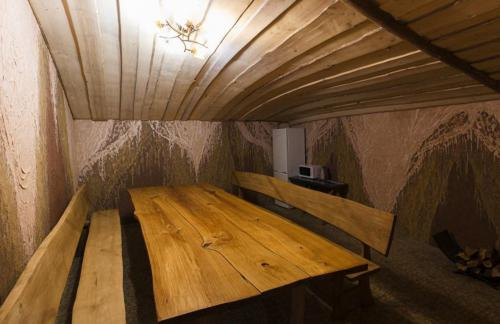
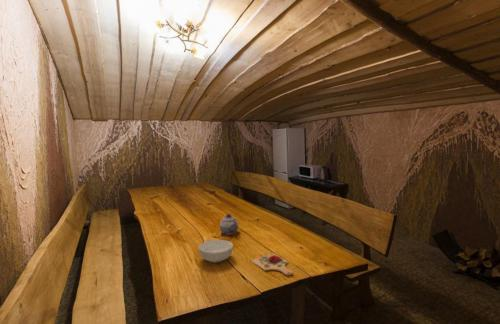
+ cutting board [250,251,293,276]
+ teapot [219,213,239,235]
+ cereal bowl [198,239,234,263]
